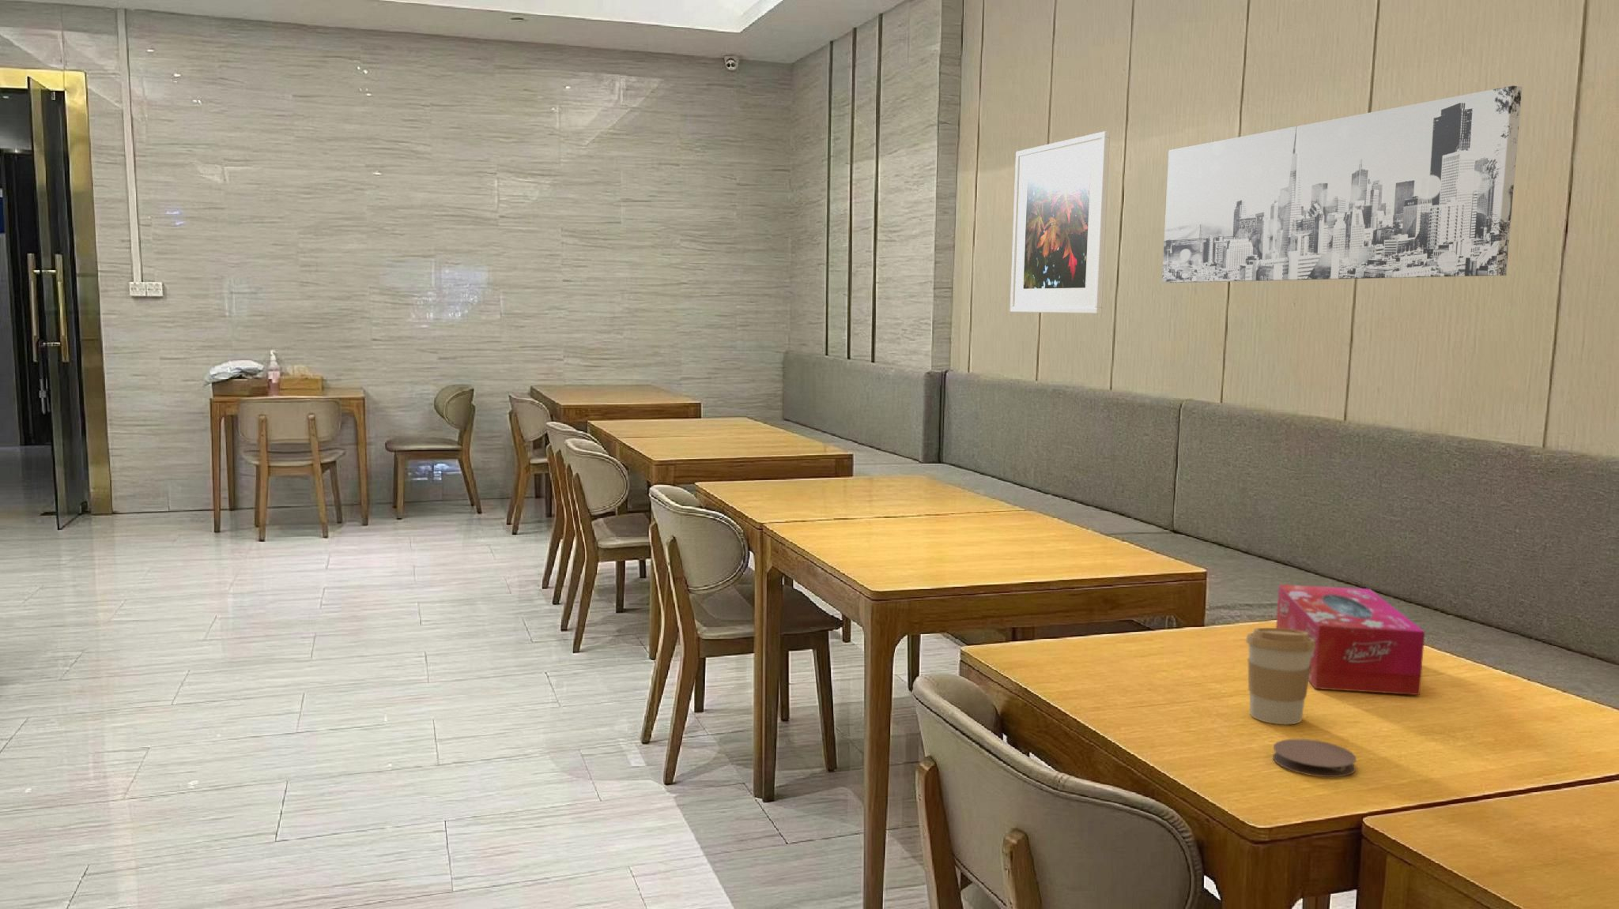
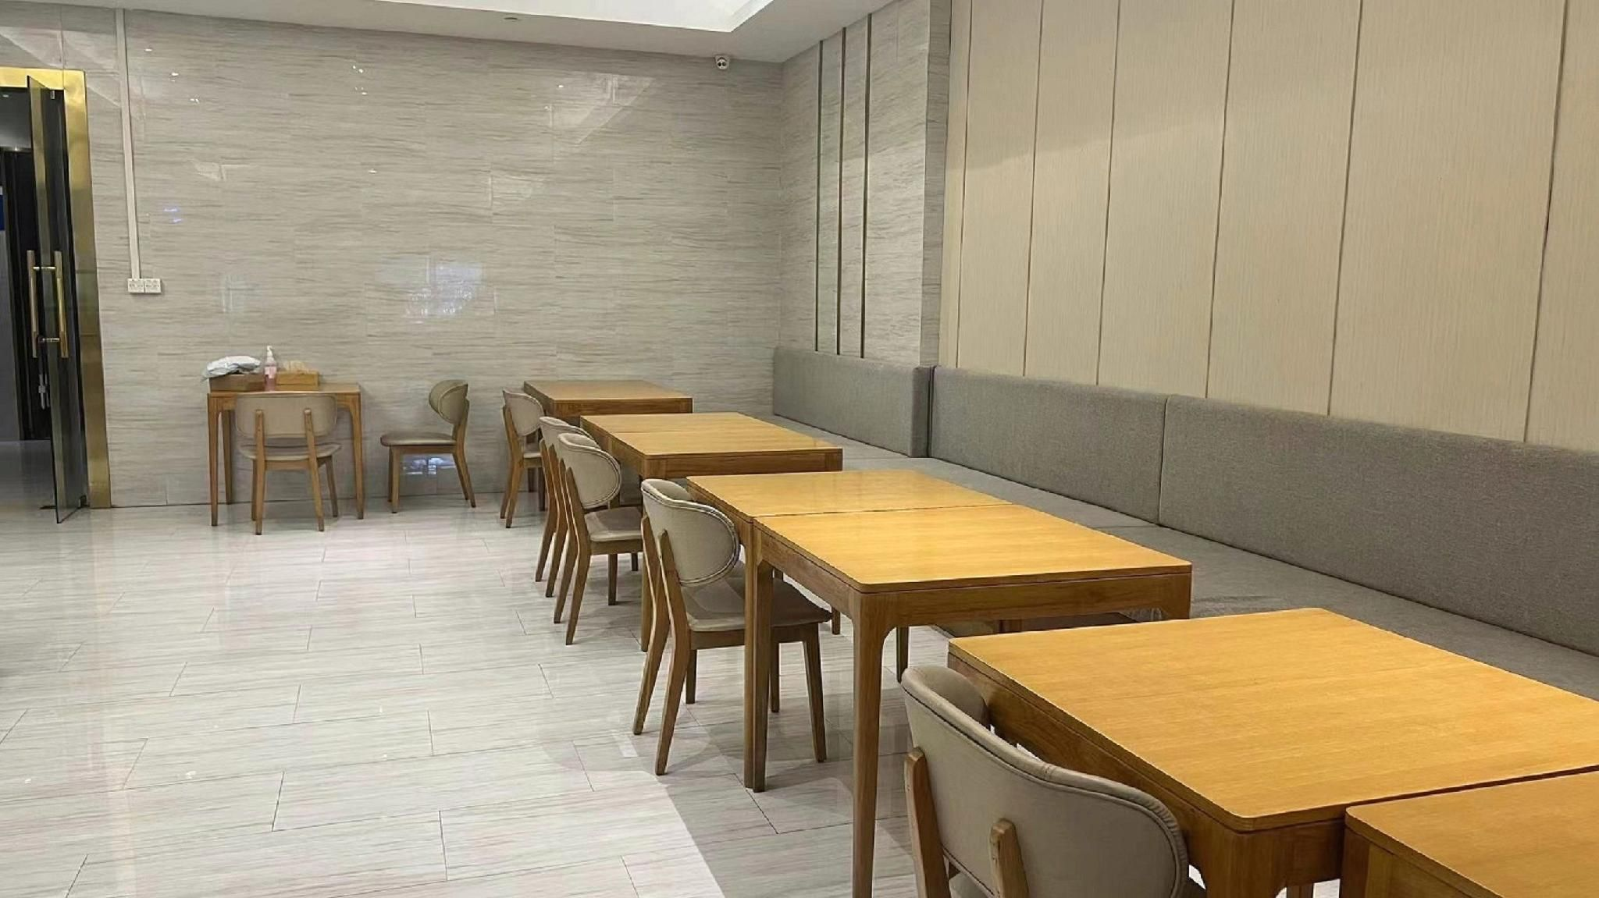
- coaster [1272,738,1358,778]
- coffee cup [1245,627,1315,725]
- tissue box [1275,583,1426,696]
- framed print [1010,130,1111,314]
- wall art [1161,86,1523,283]
